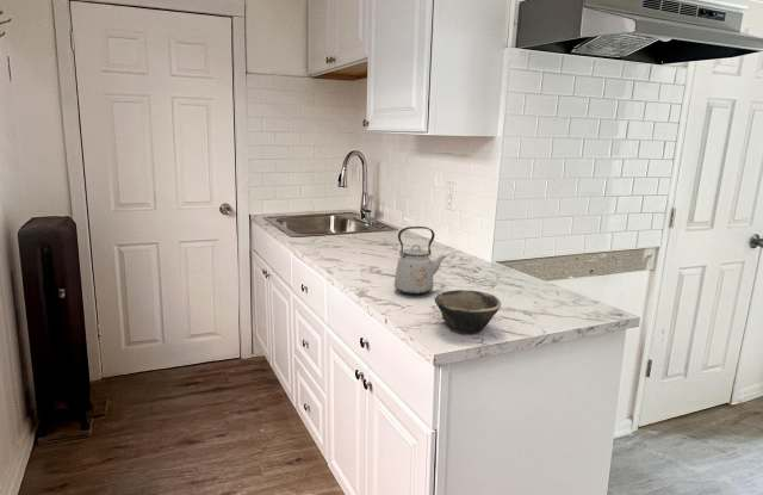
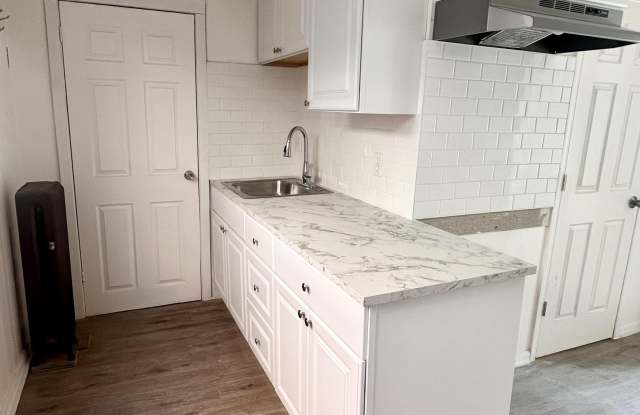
- kettle [393,225,447,296]
- bowl [434,289,502,335]
